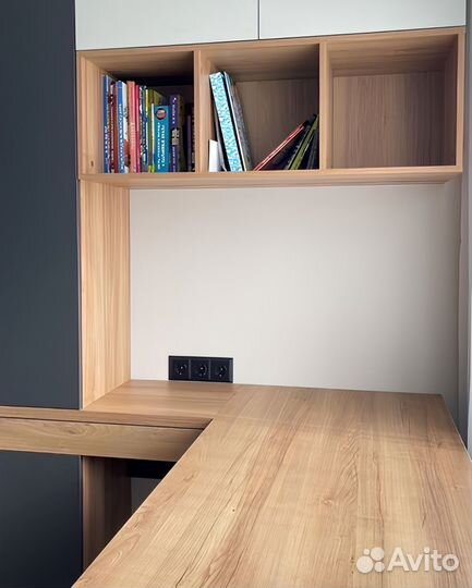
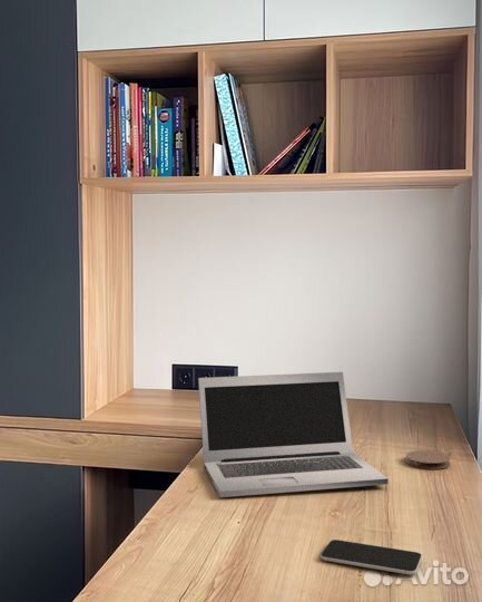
+ laptop [197,371,390,498]
+ smartphone [319,538,423,576]
+ coaster [405,449,452,470]
